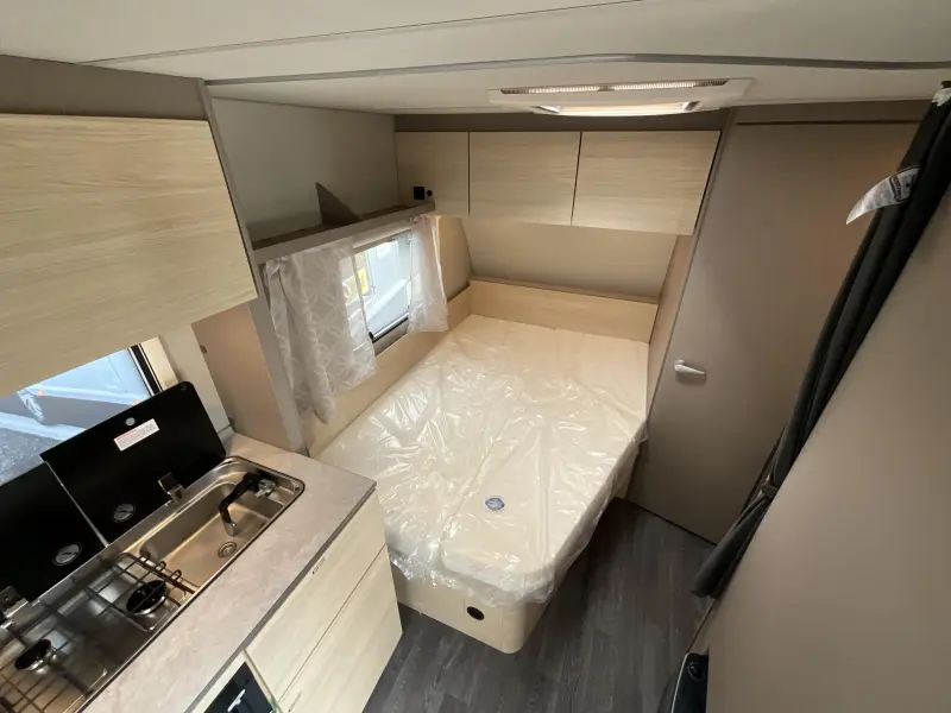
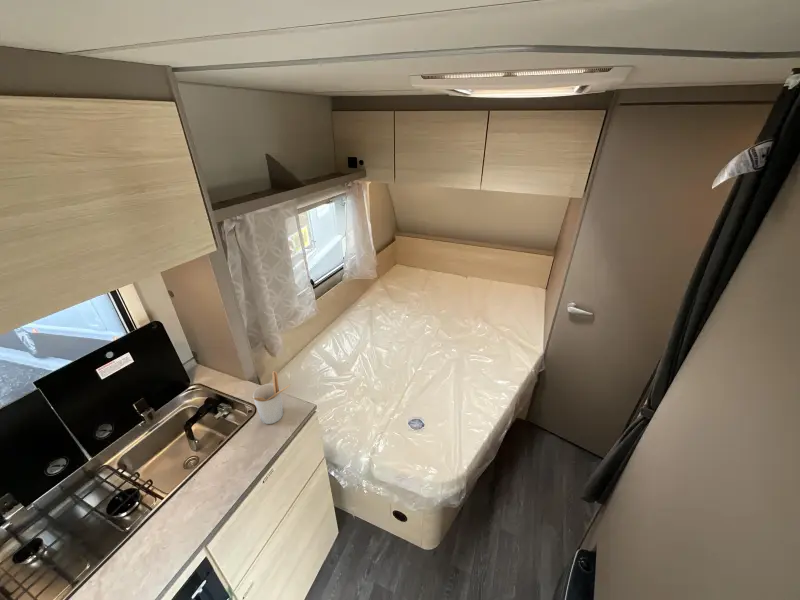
+ utensil holder [251,370,291,425]
